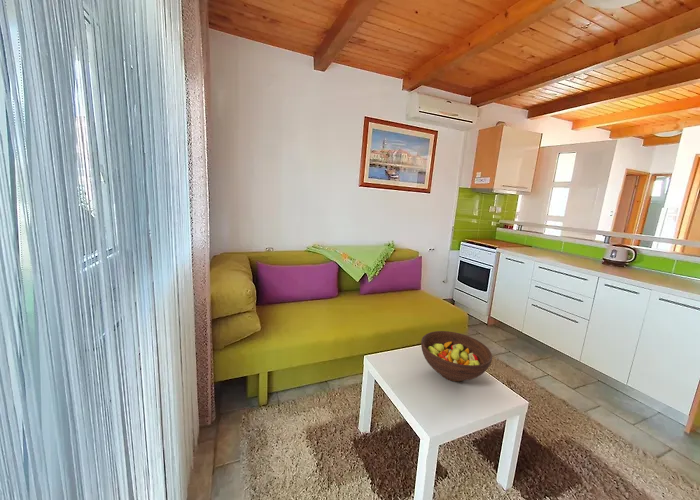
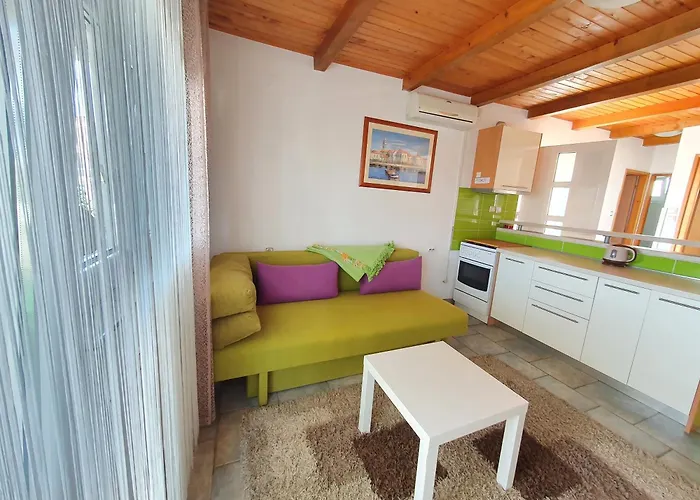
- fruit bowl [420,330,493,382]
